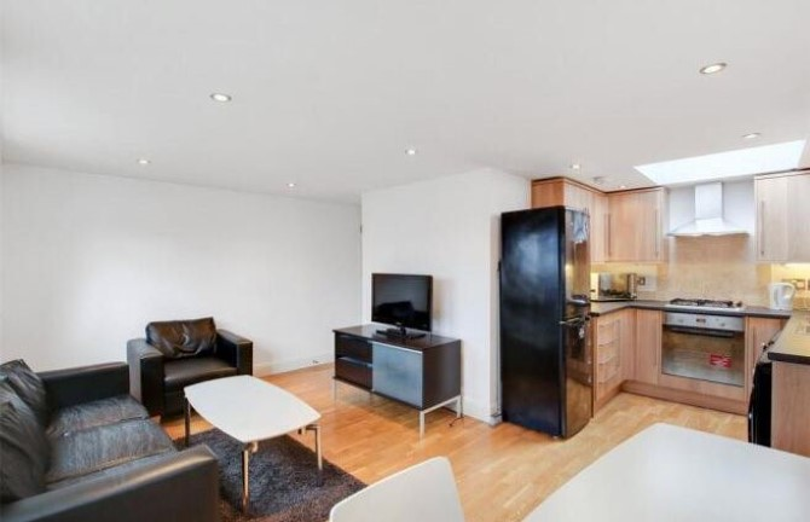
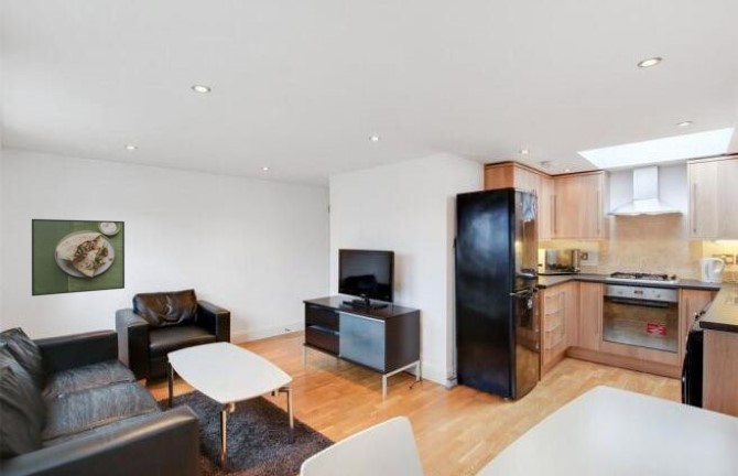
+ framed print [31,218,126,298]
